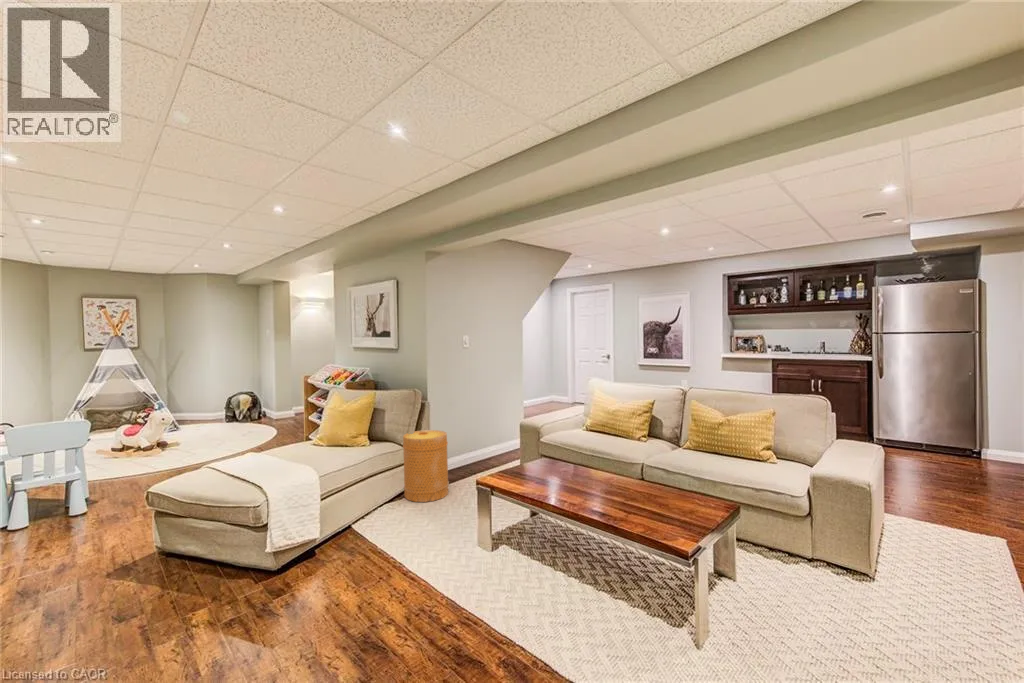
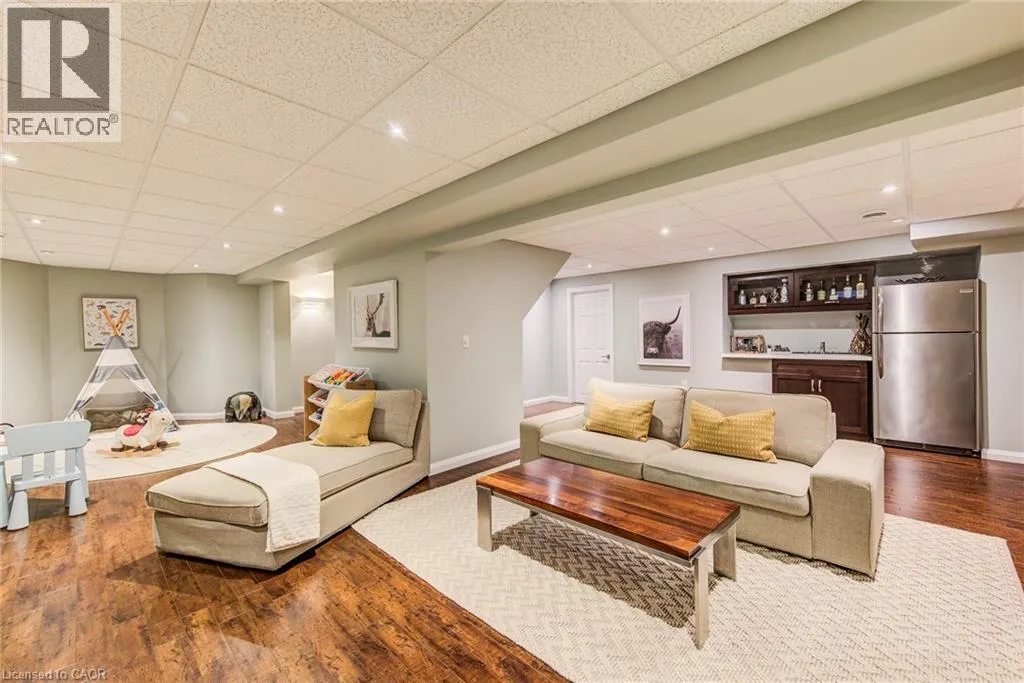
- basket [402,429,450,503]
